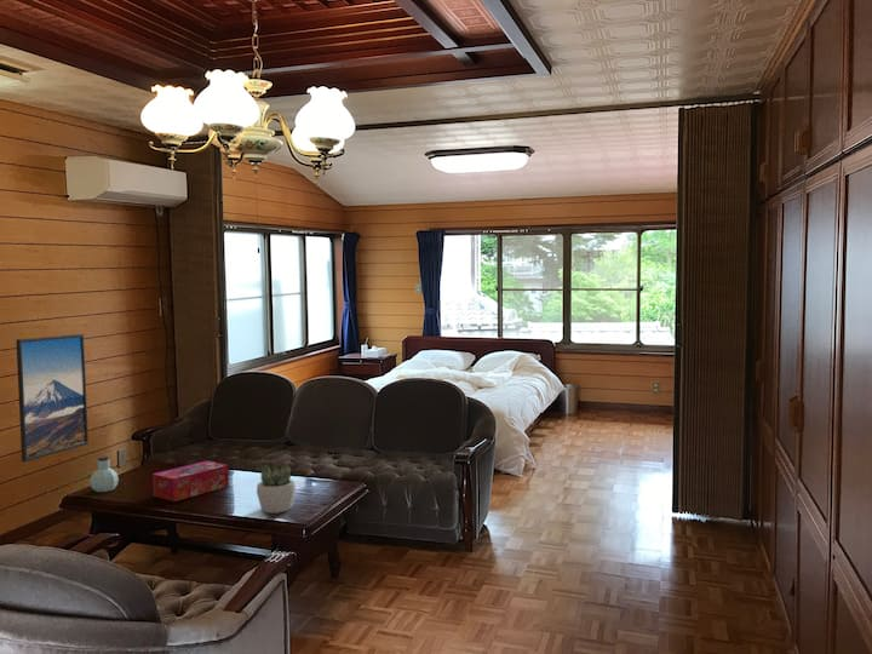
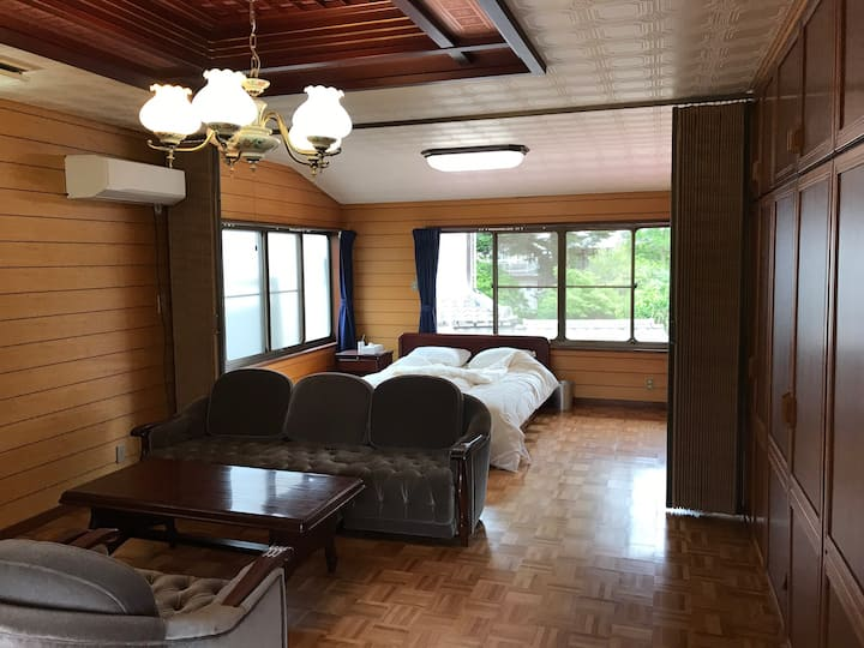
- tissue box [151,460,230,503]
- succulent plant [256,463,297,515]
- jar [88,455,120,493]
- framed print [16,333,90,463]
